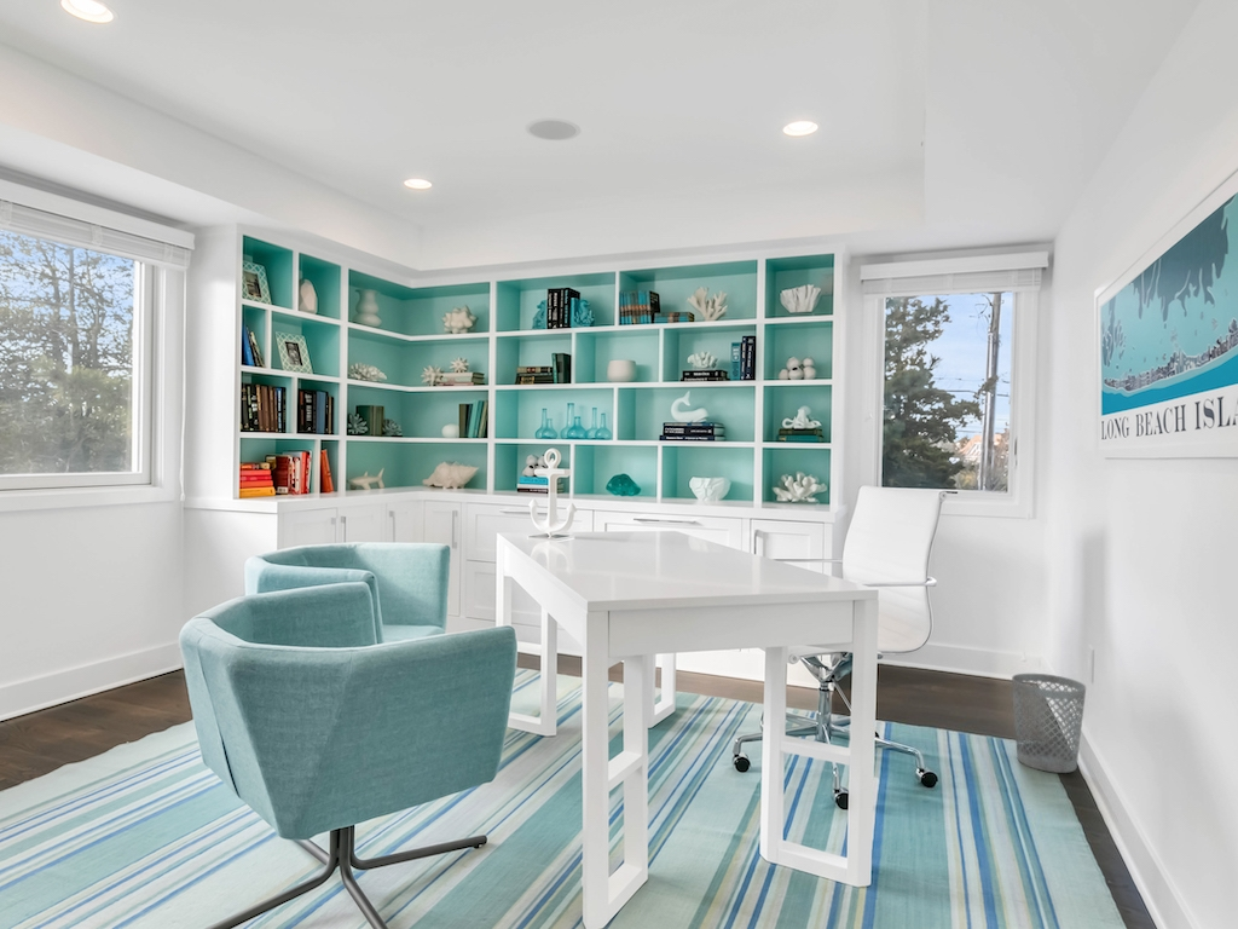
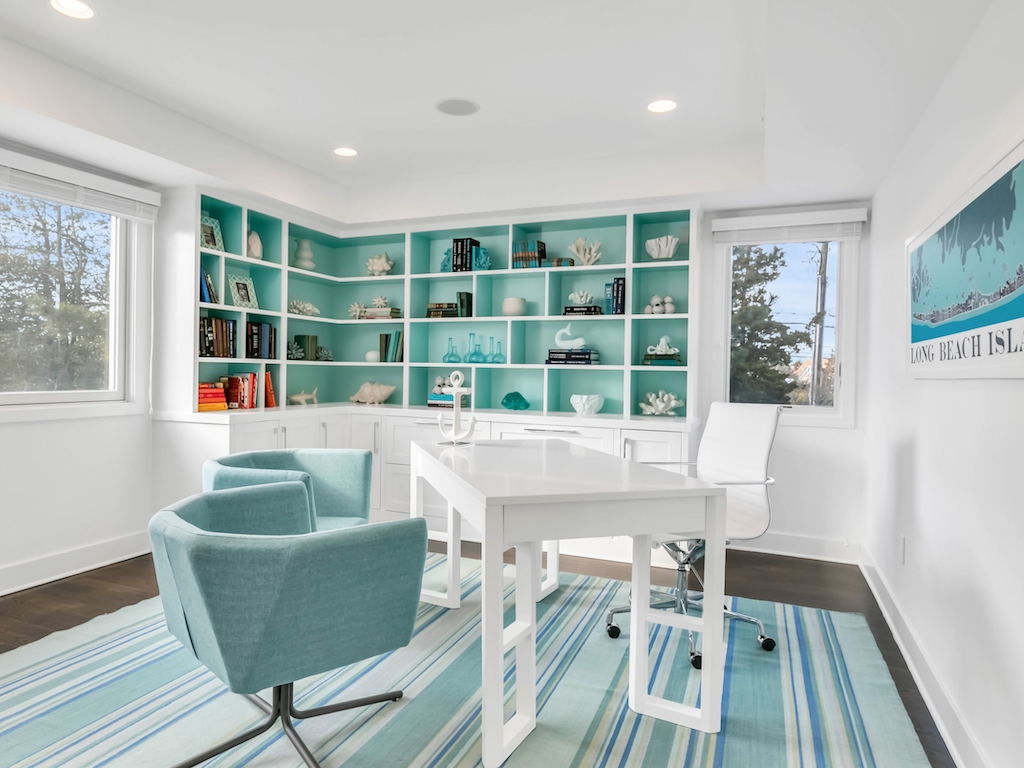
- wastebasket [1011,673,1087,774]
